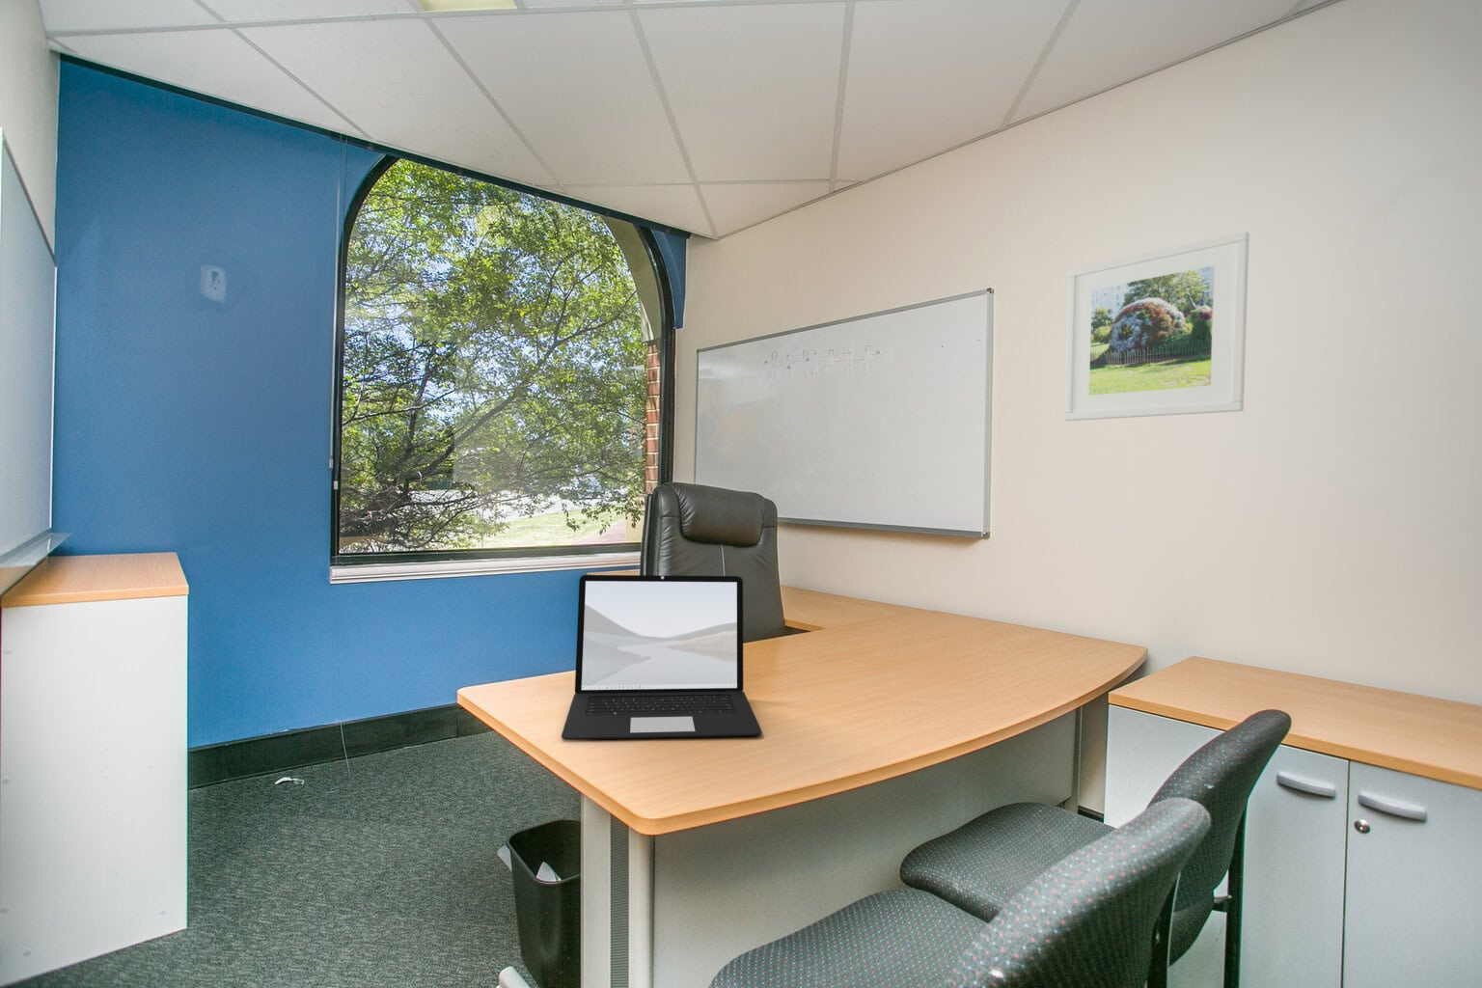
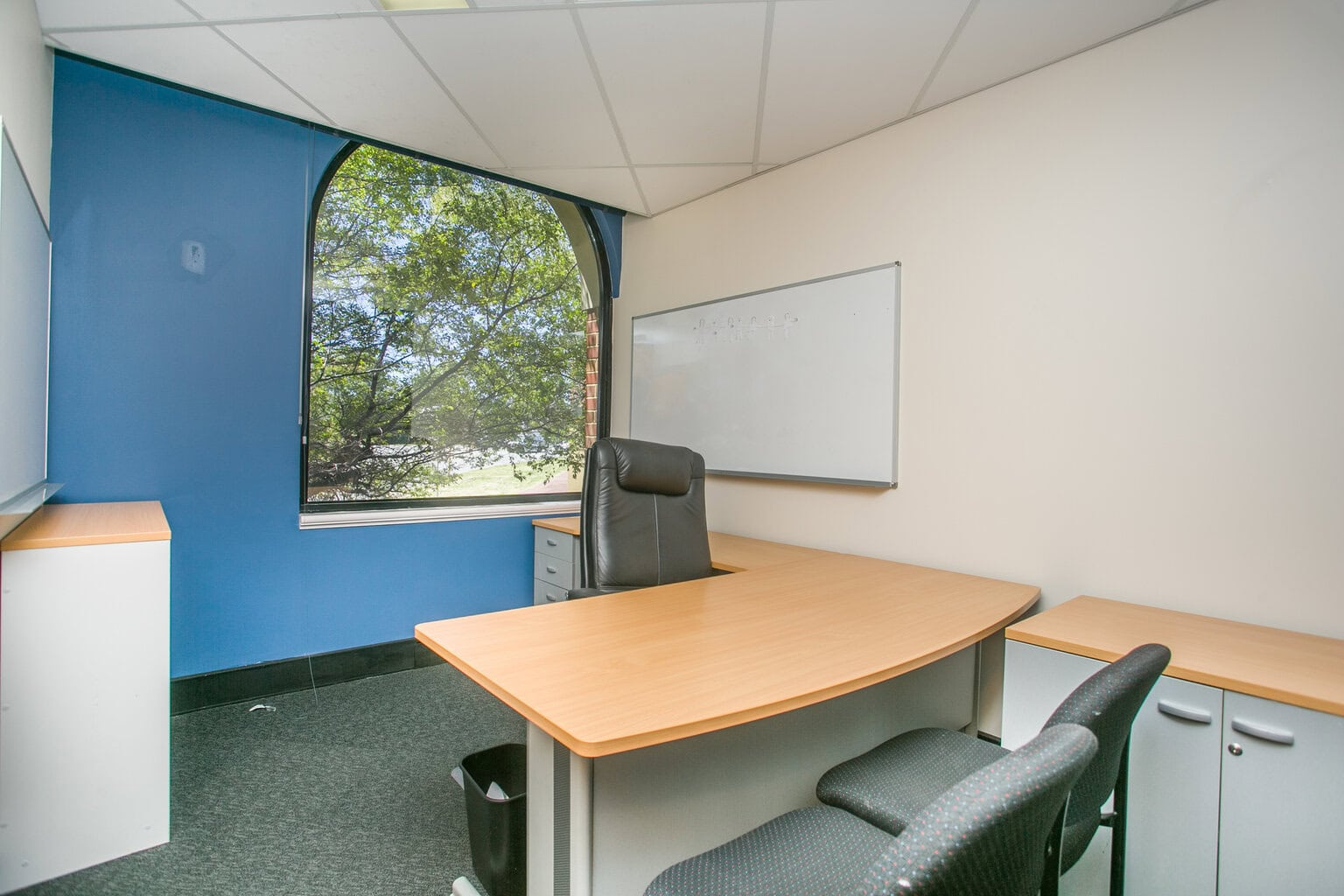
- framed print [1063,230,1250,421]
- laptop [560,574,763,741]
